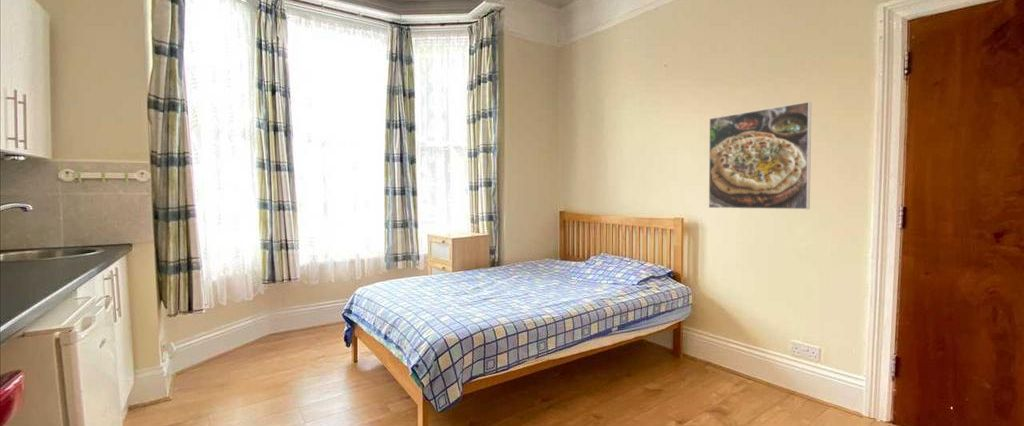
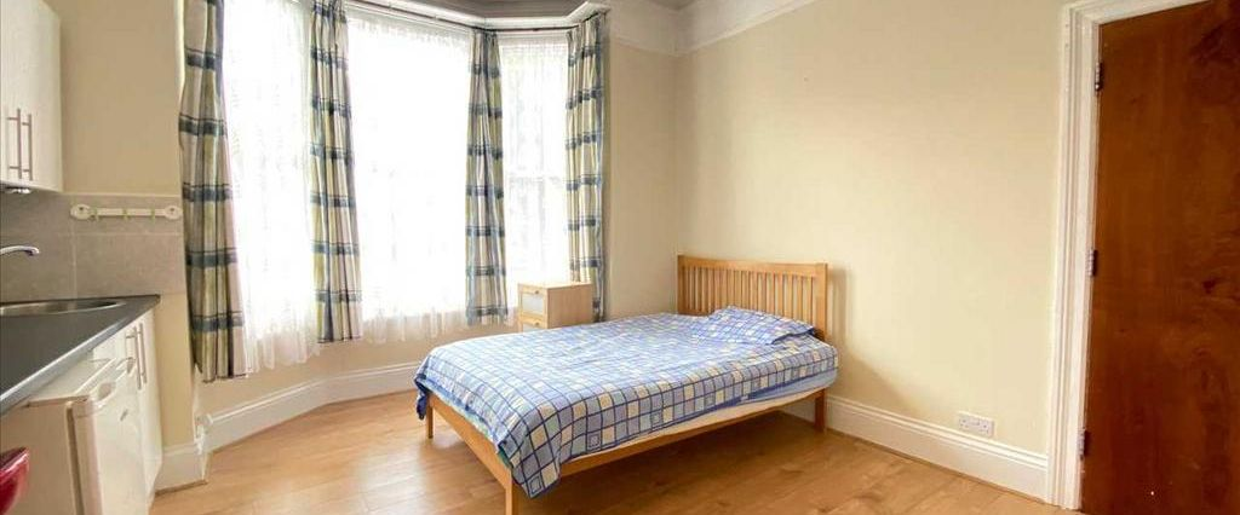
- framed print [708,101,812,210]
